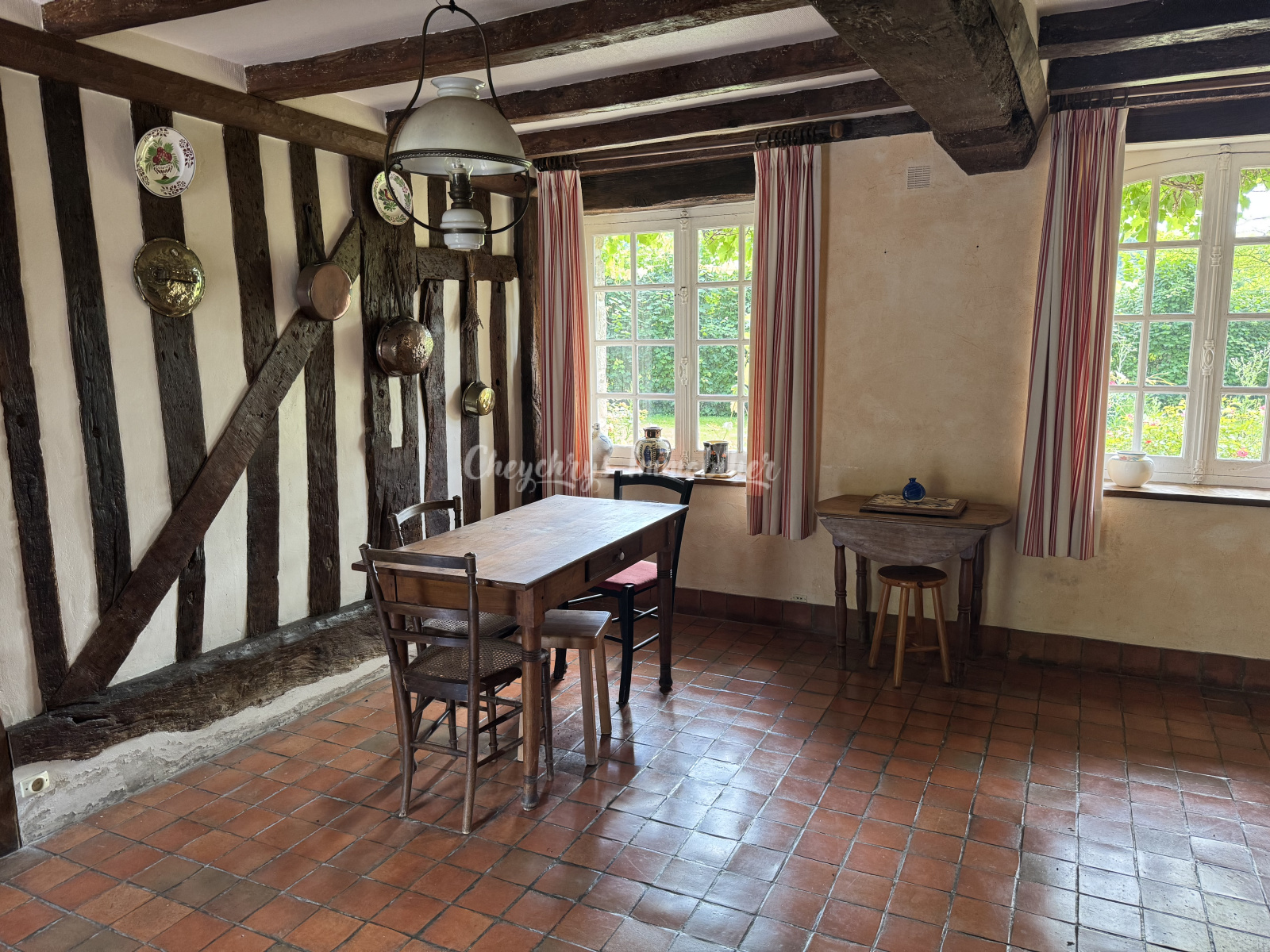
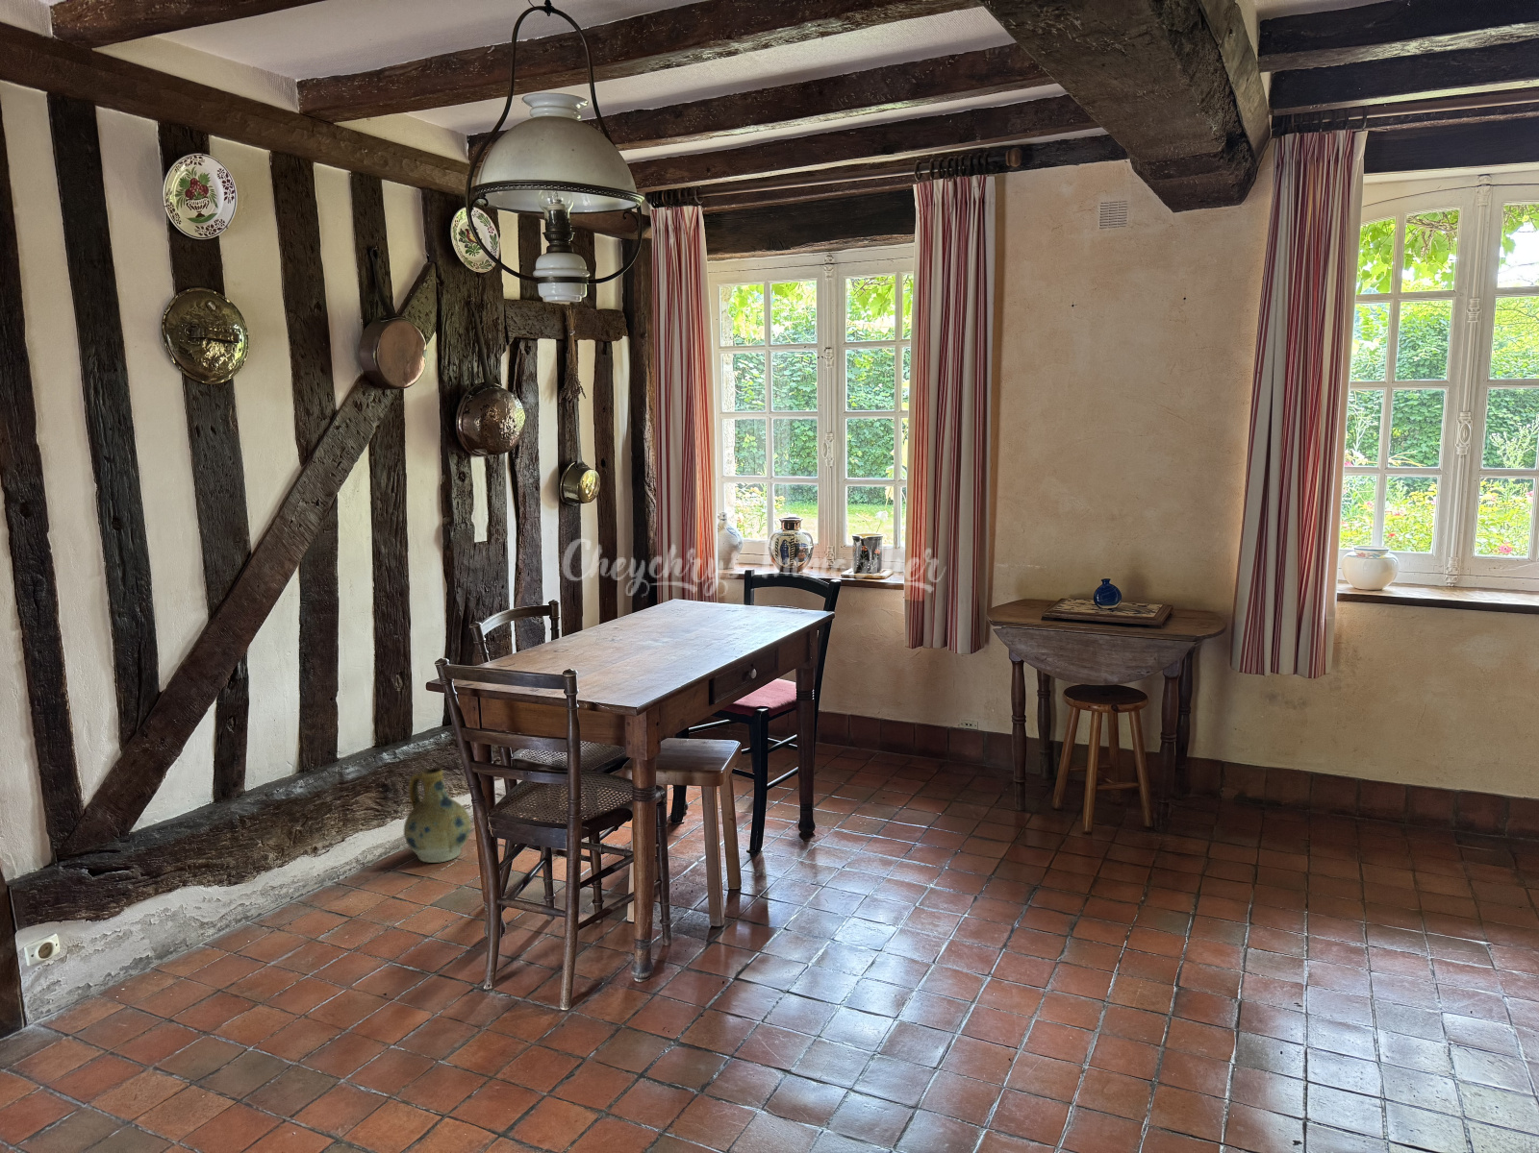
+ ceramic jug [404,767,473,864]
